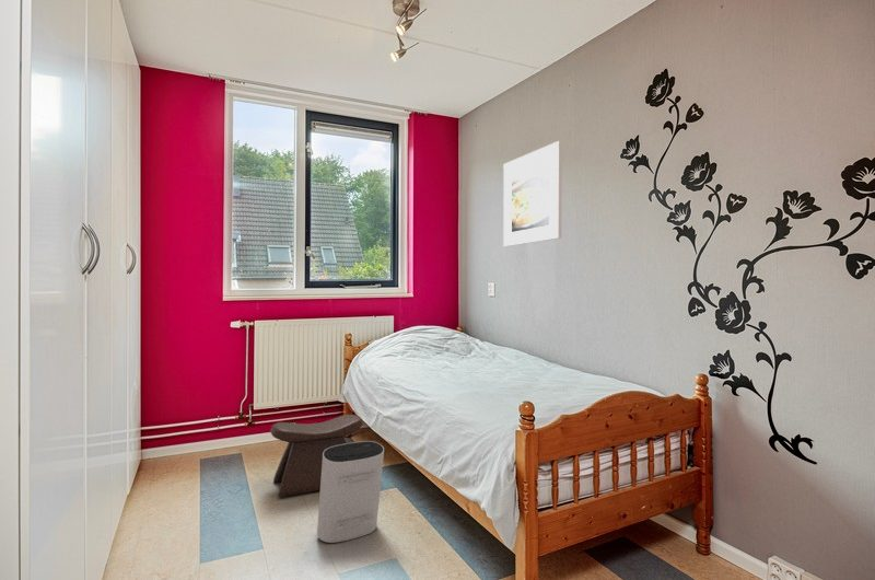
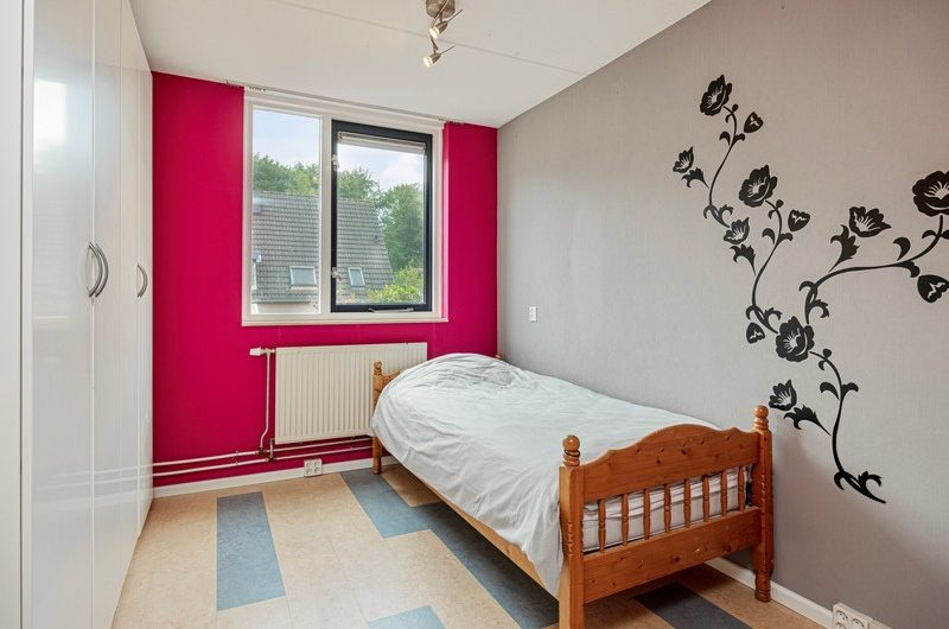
- air purifier [316,440,385,544]
- stool [269,414,364,498]
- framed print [502,140,562,247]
